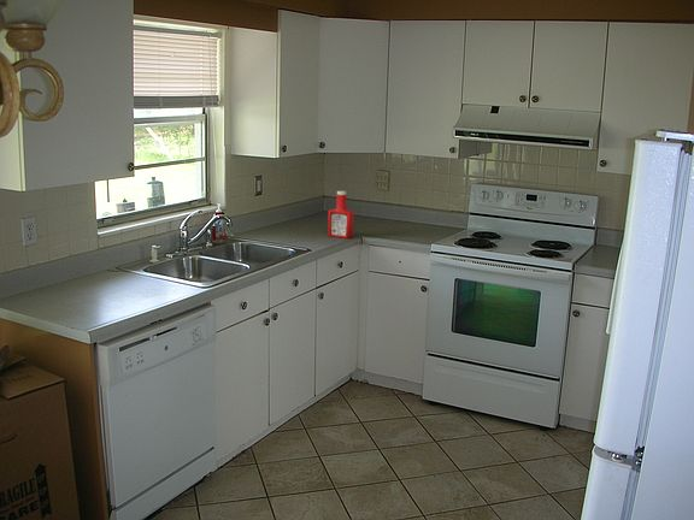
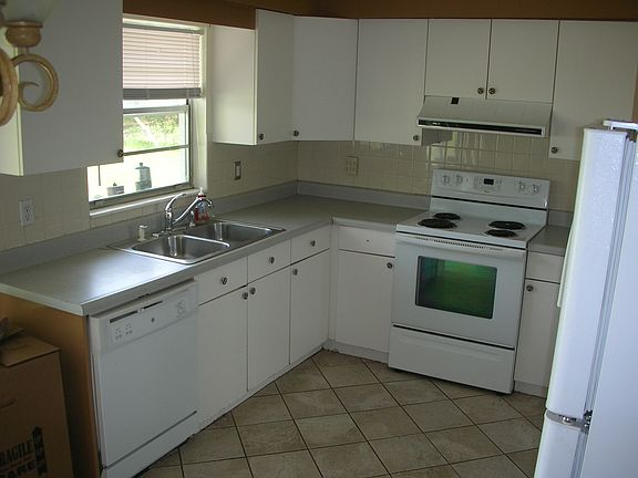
- soap bottle [327,190,355,240]
